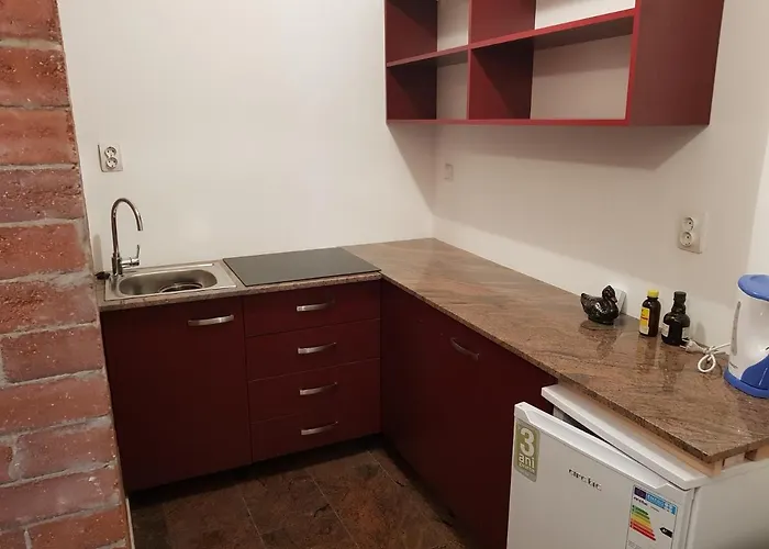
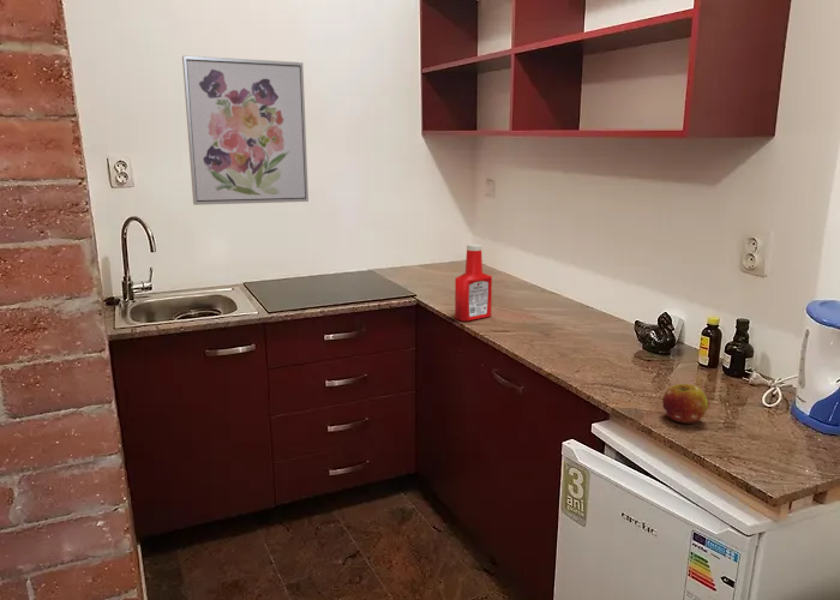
+ fruit [661,383,709,425]
+ wall art [181,54,310,206]
+ soap bottle [454,244,493,322]
